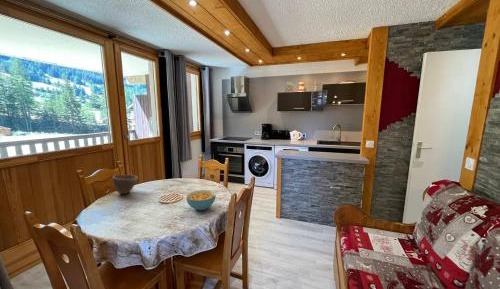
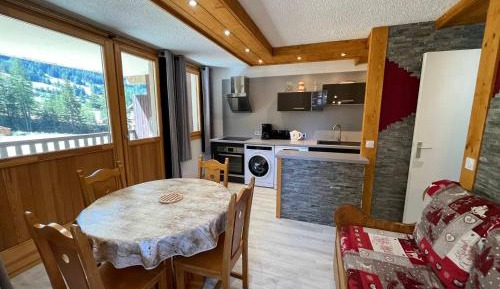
- cereal bowl [185,189,217,211]
- bowl [111,174,139,195]
